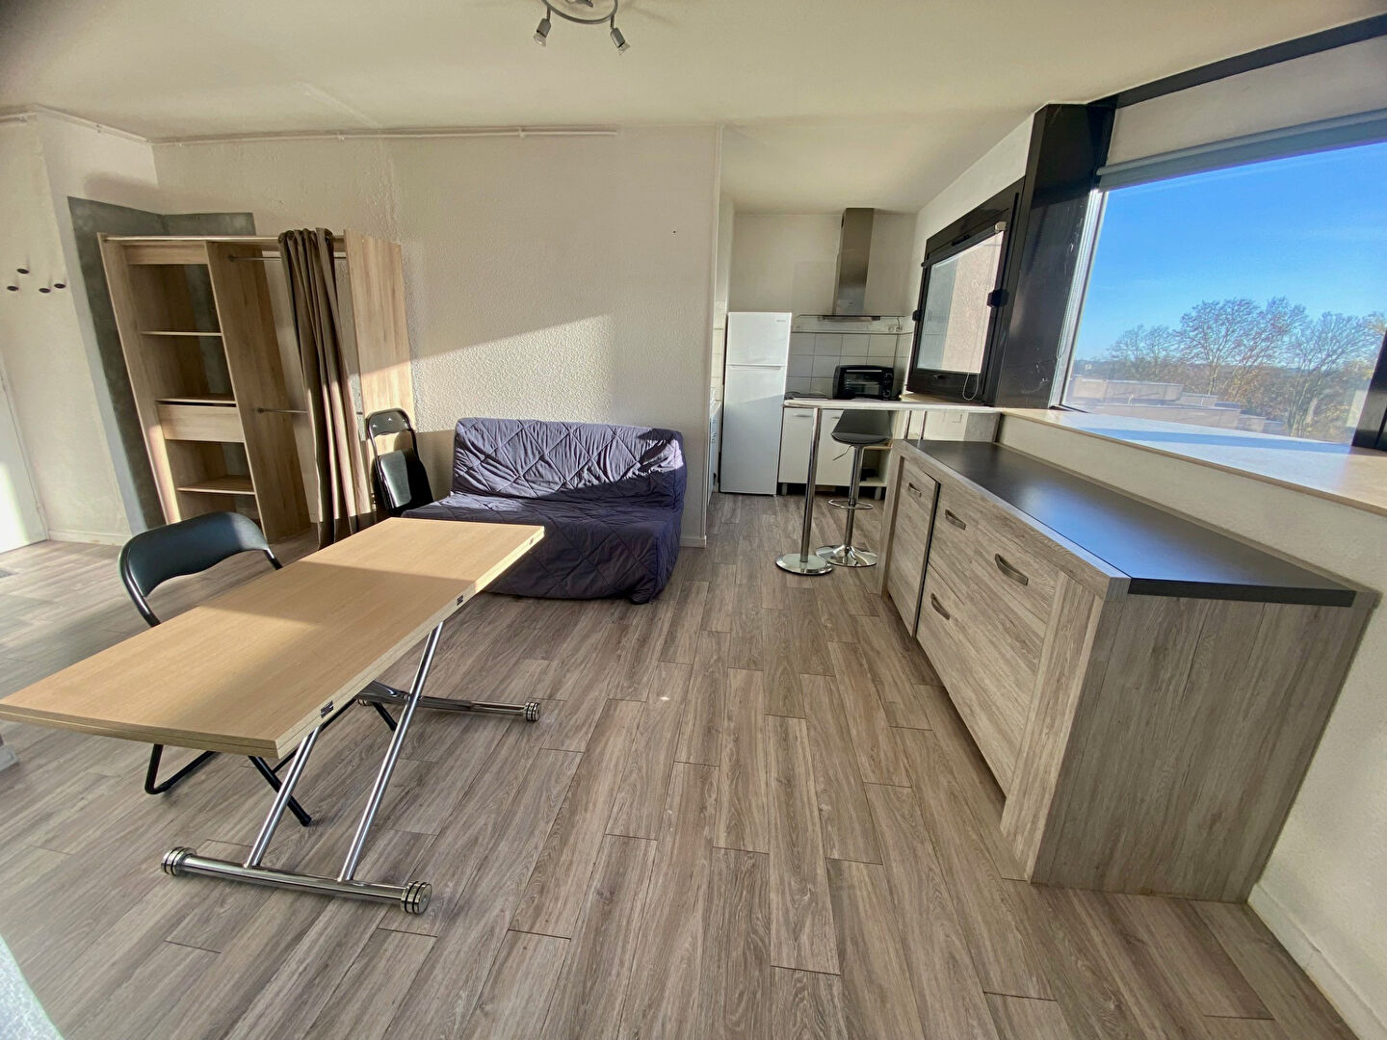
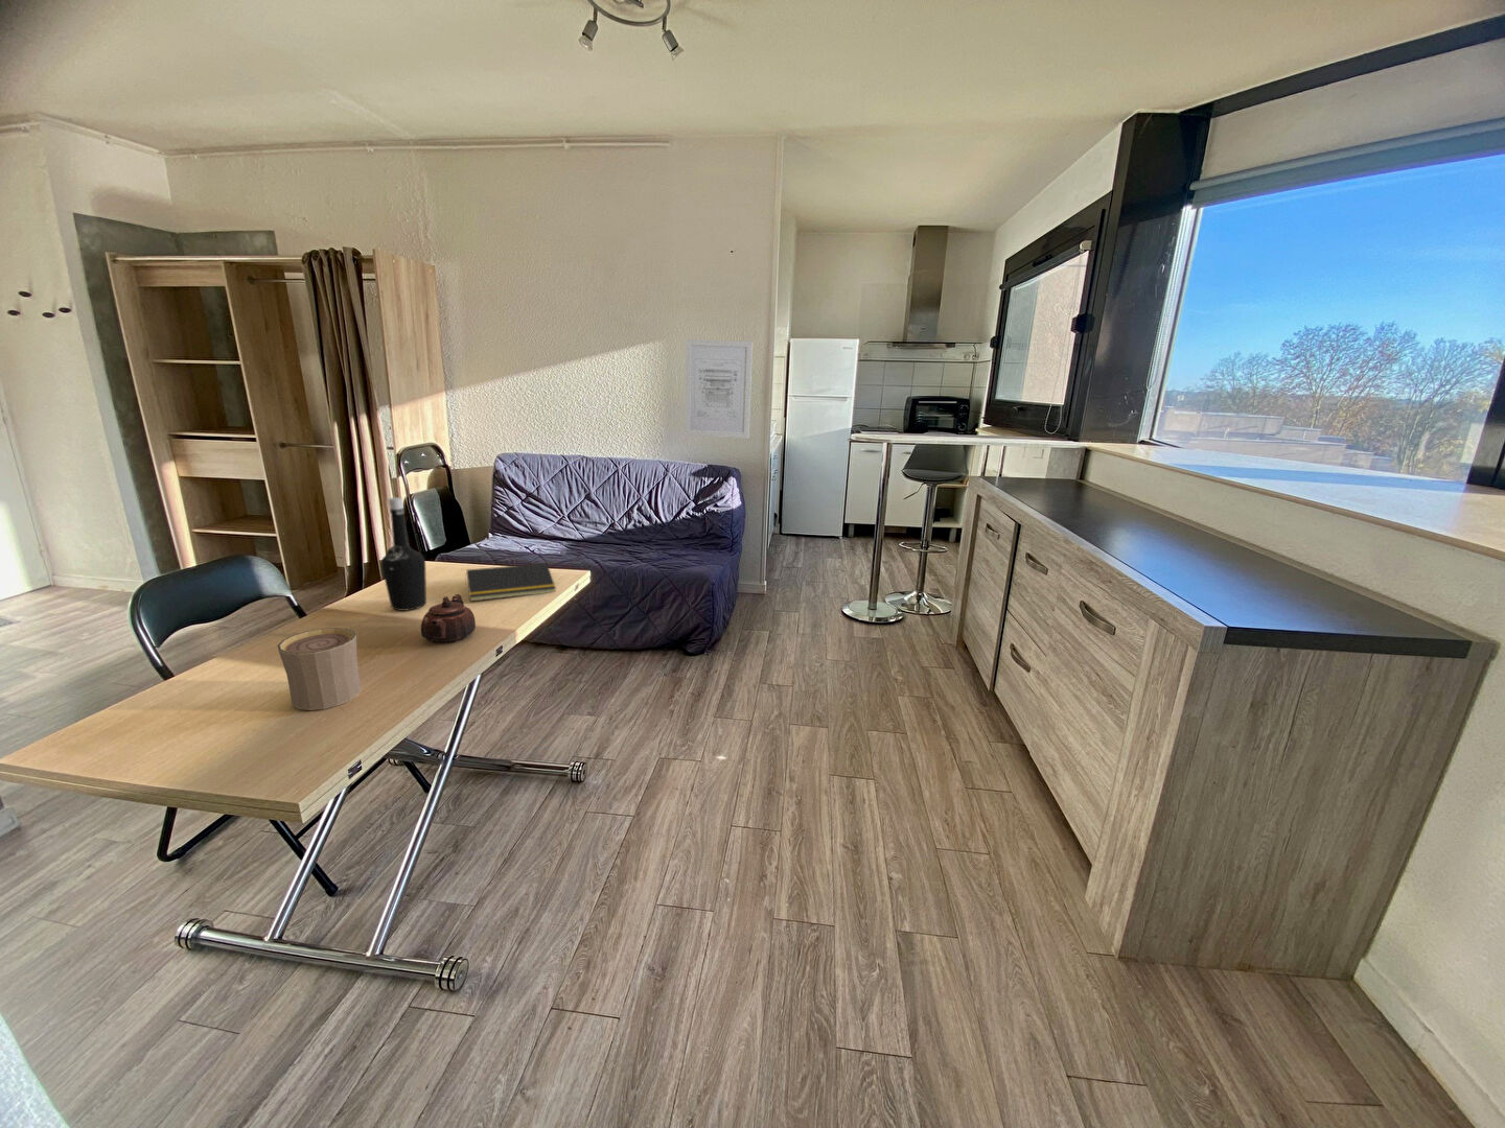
+ bottle [380,496,428,613]
+ cup [276,627,363,711]
+ notepad [465,562,557,603]
+ wall art [684,339,754,440]
+ teapot [421,594,476,643]
